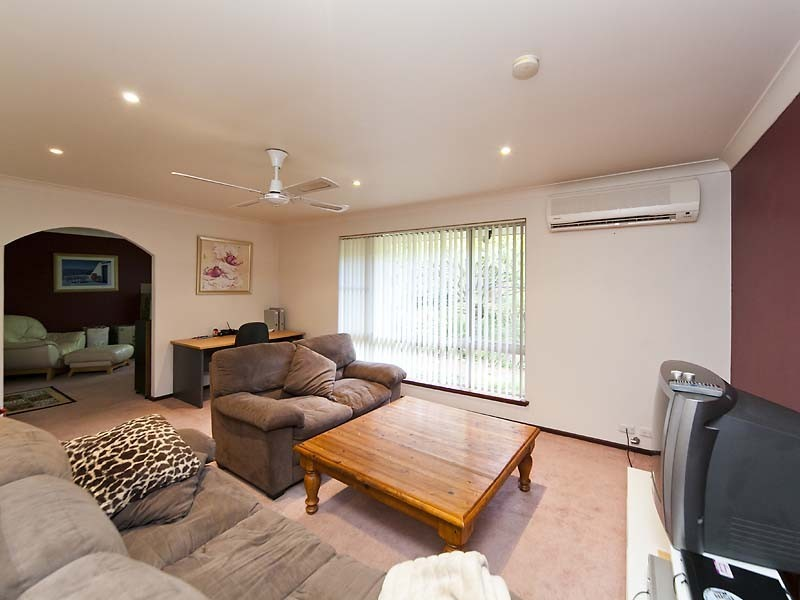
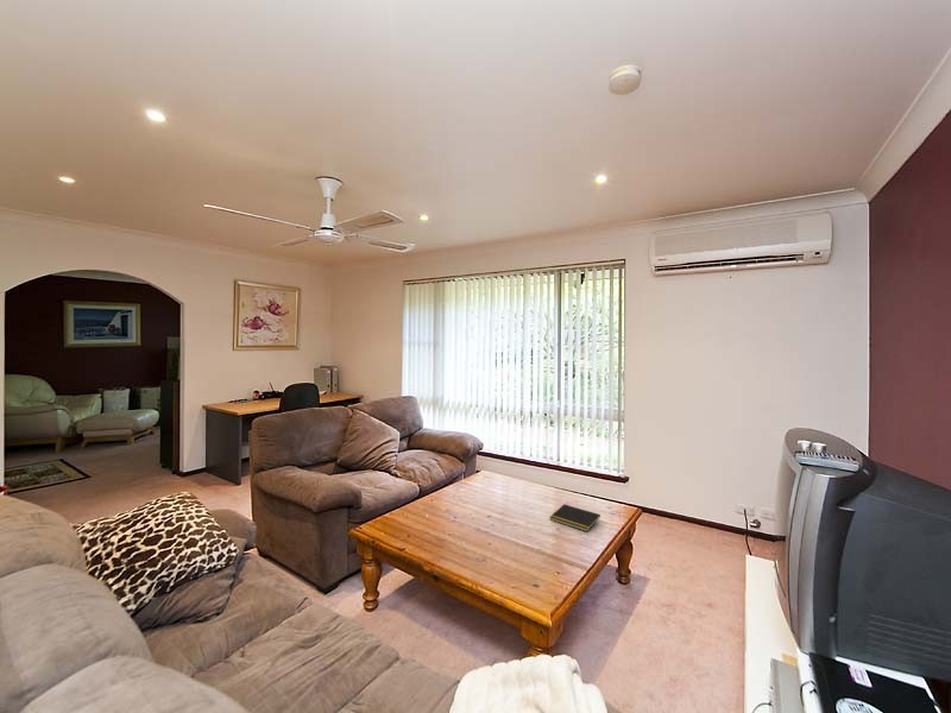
+ notepad [549,503,602,532]
